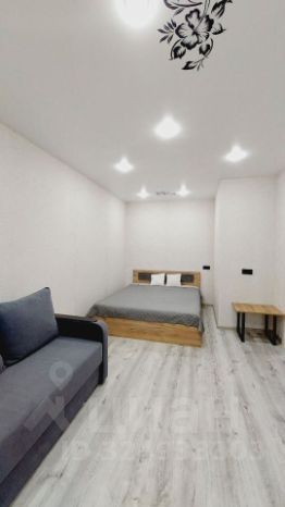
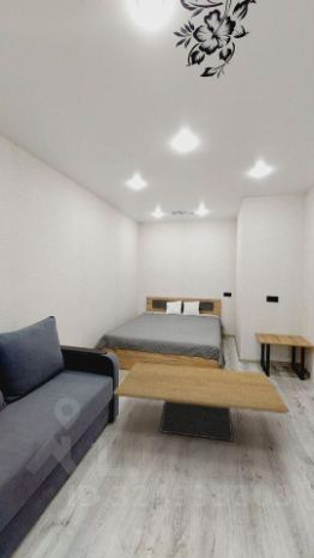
+ coffee table [113,362,291,443]
